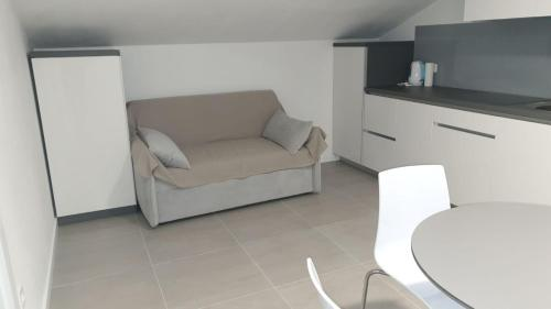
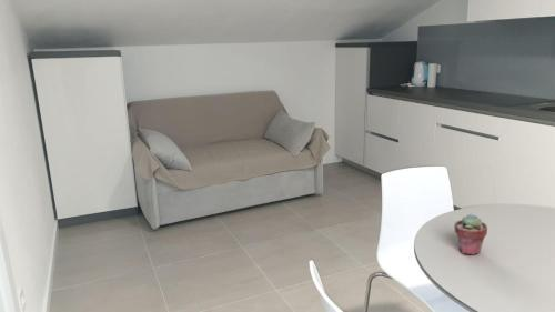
+ potted succulent [453,213,488,256]
